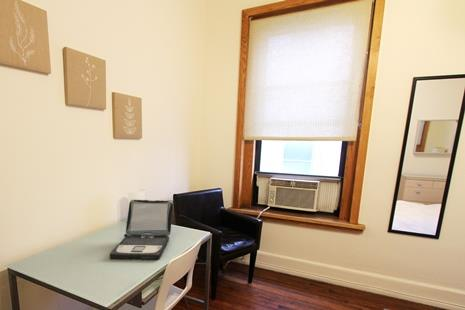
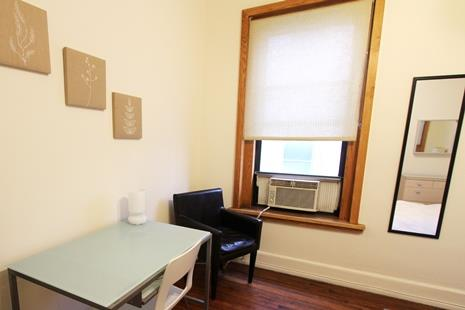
- laptop [109,199,174,261]
